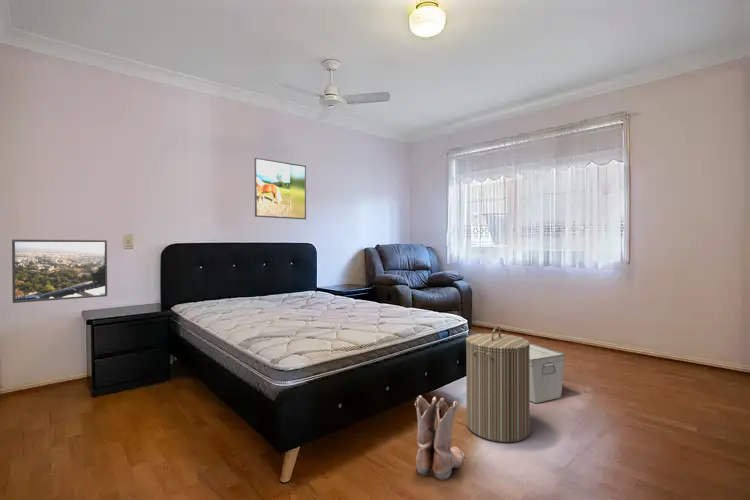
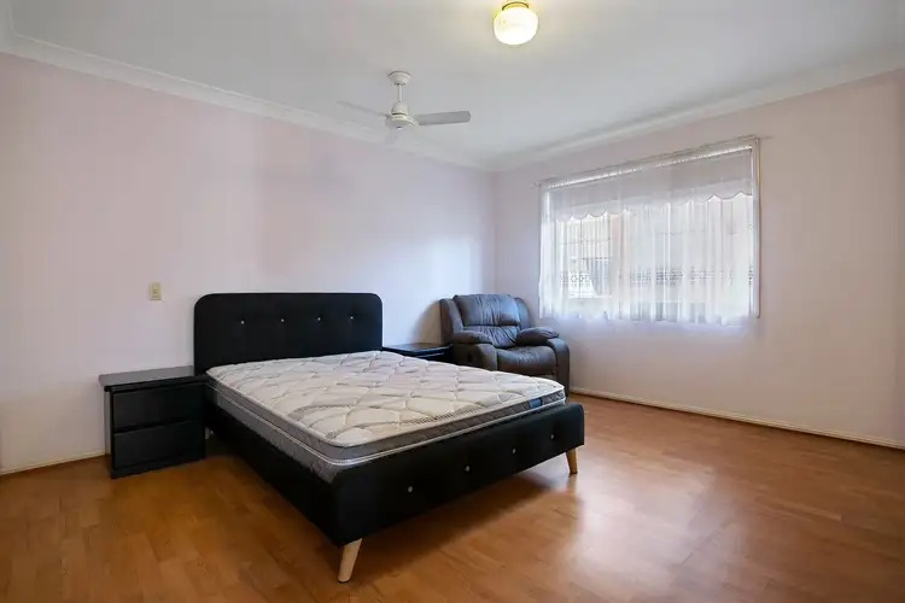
- storage bin [529,343,566,404]
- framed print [11,238,108,304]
- laundry hamper [465,325,531,443]
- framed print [254,157,307,220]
- boots [414,394,466,481]
